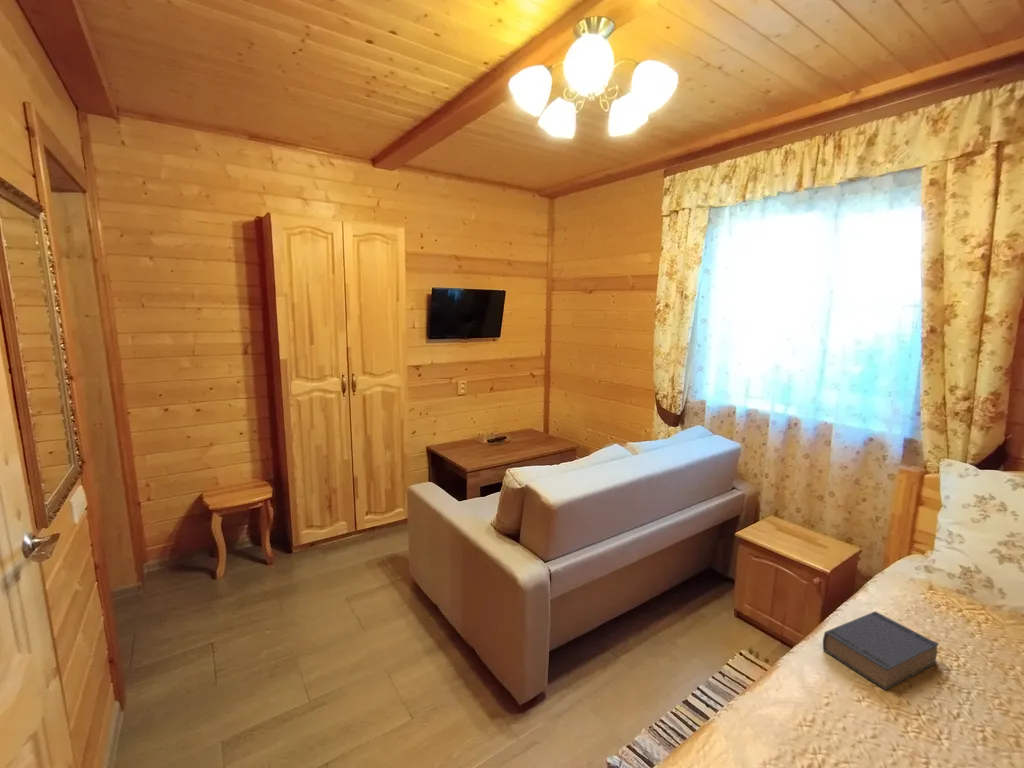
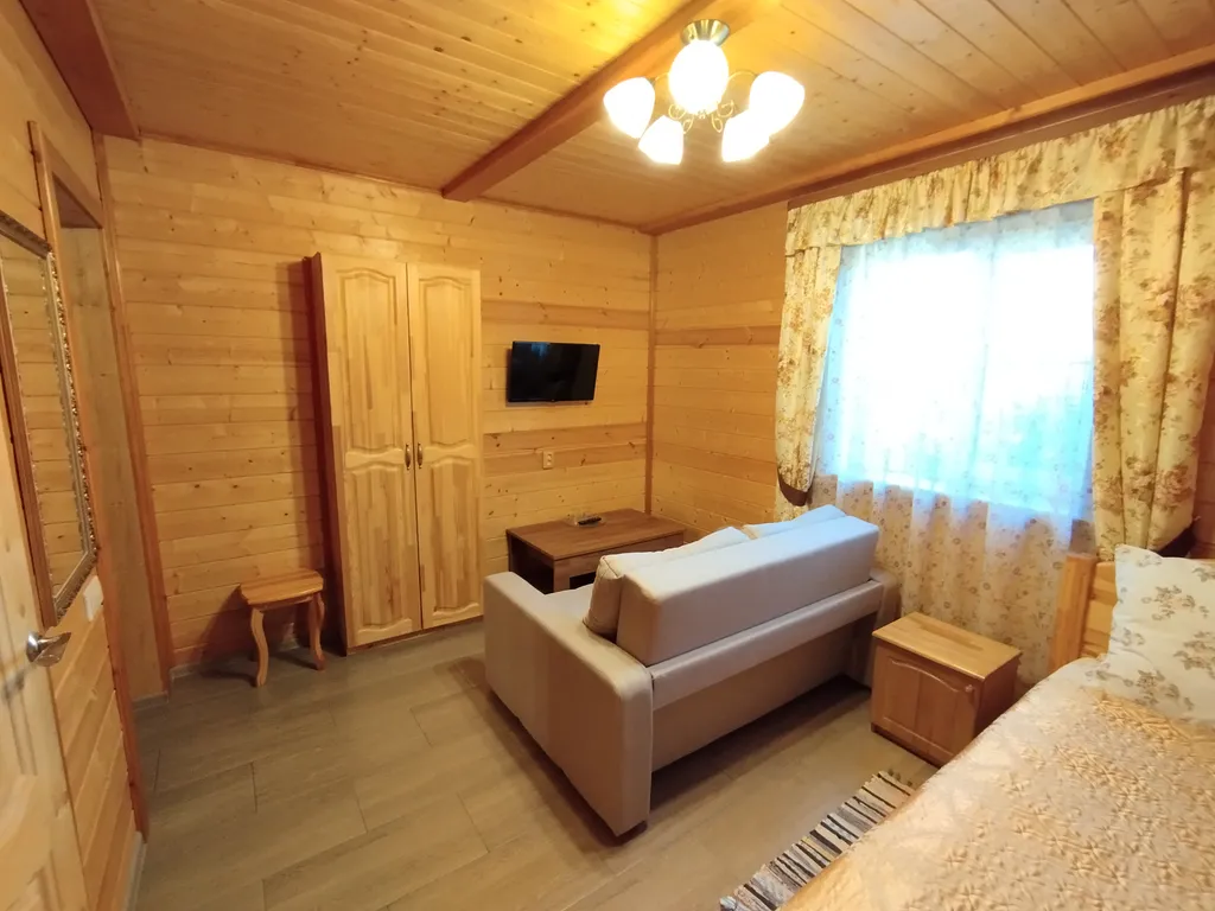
- book [822,610,940,691]
